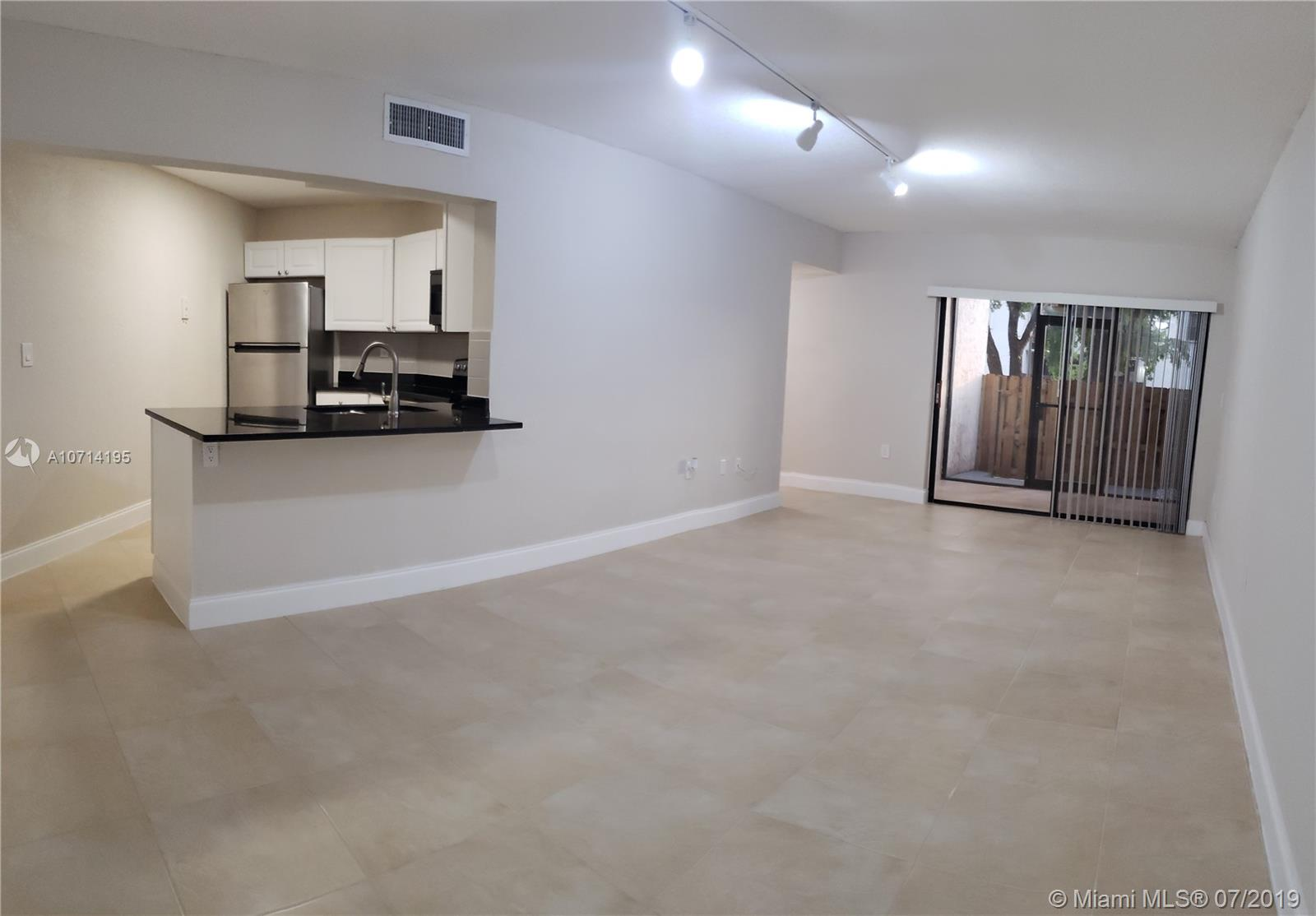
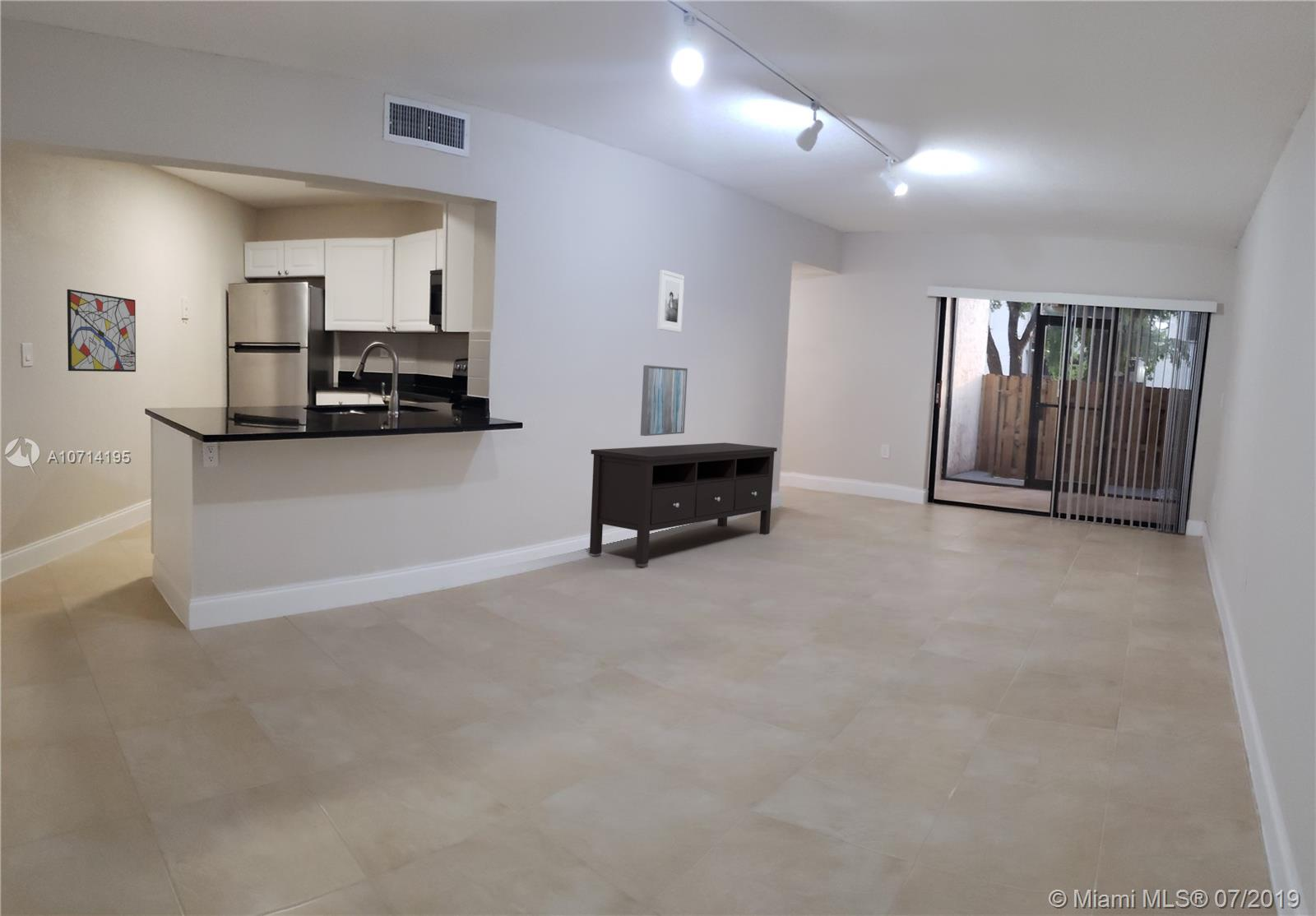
+ media console [589,442,778,566]
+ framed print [656,269,685,333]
+ wall art [640,364,688,437]
+ wall art [67,289,137,372]
